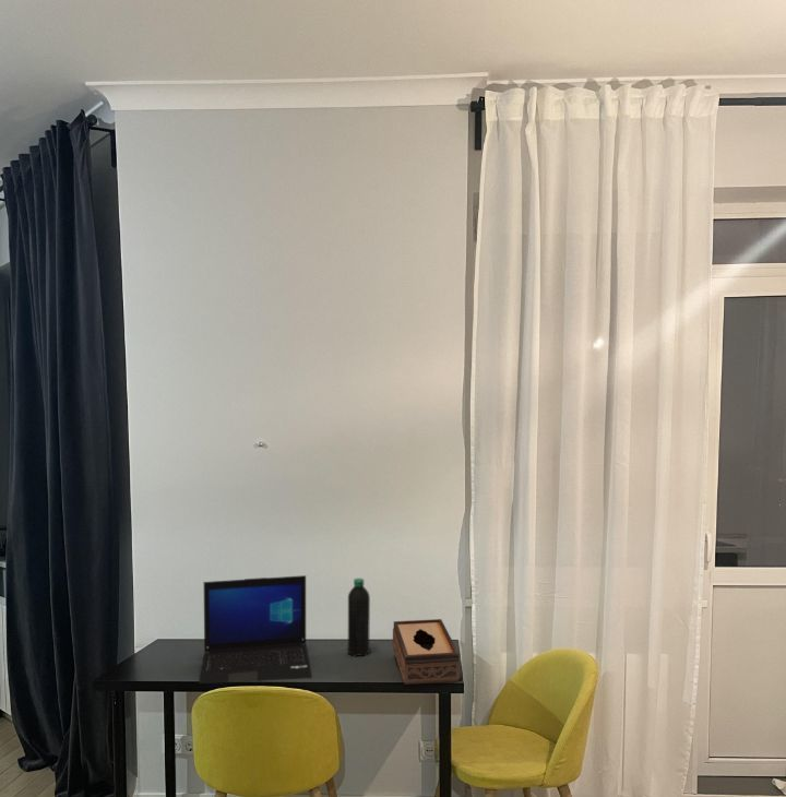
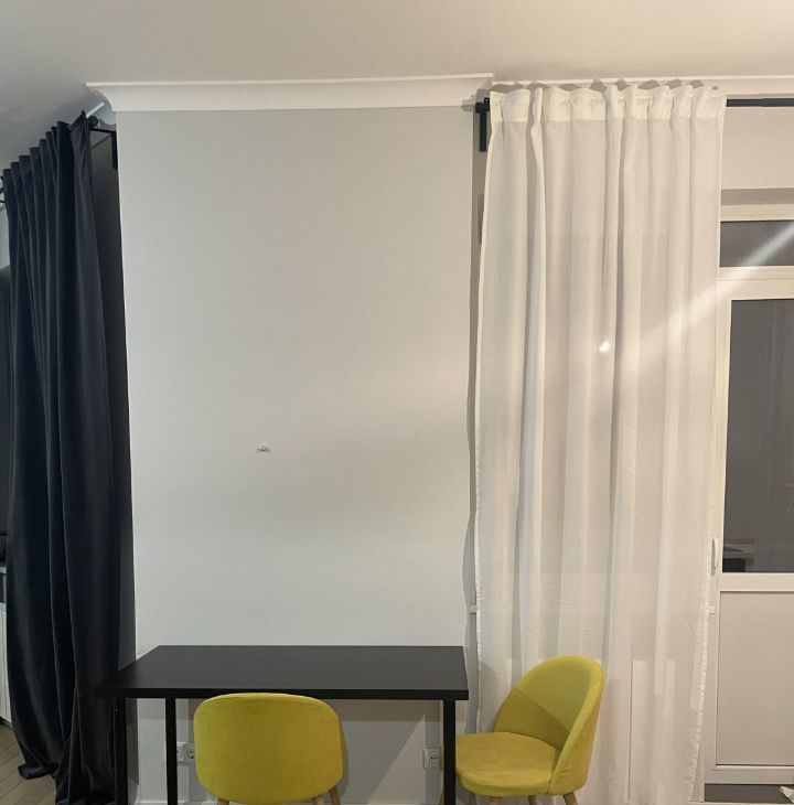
- tissue box [392,618,461,686]
- laptop [198,574,313,685]
- water bottle [347,578,371,657]
